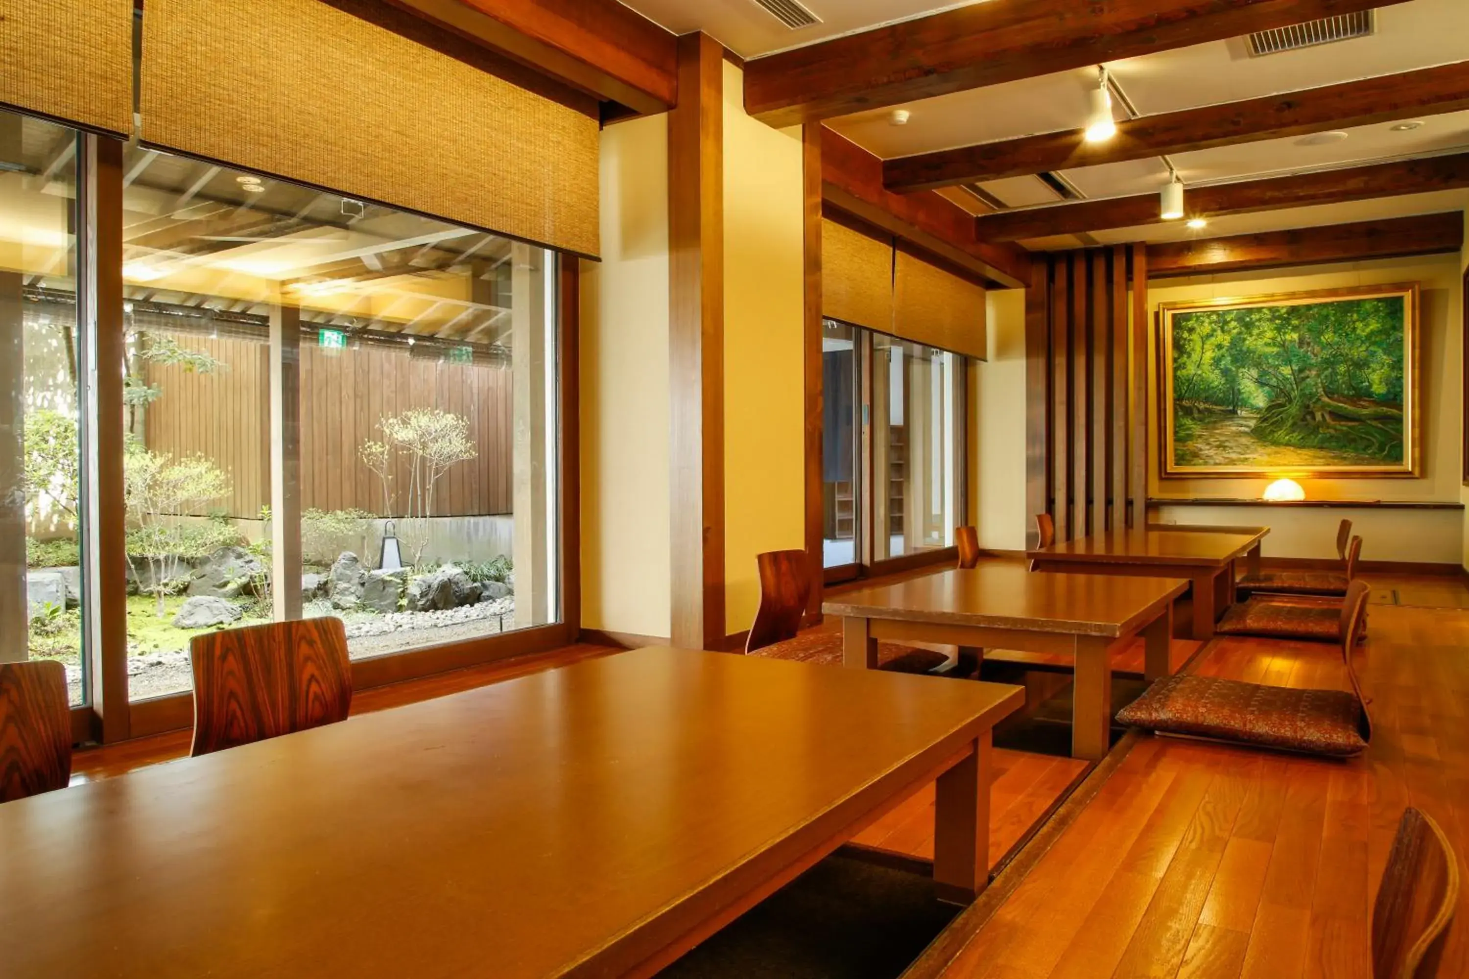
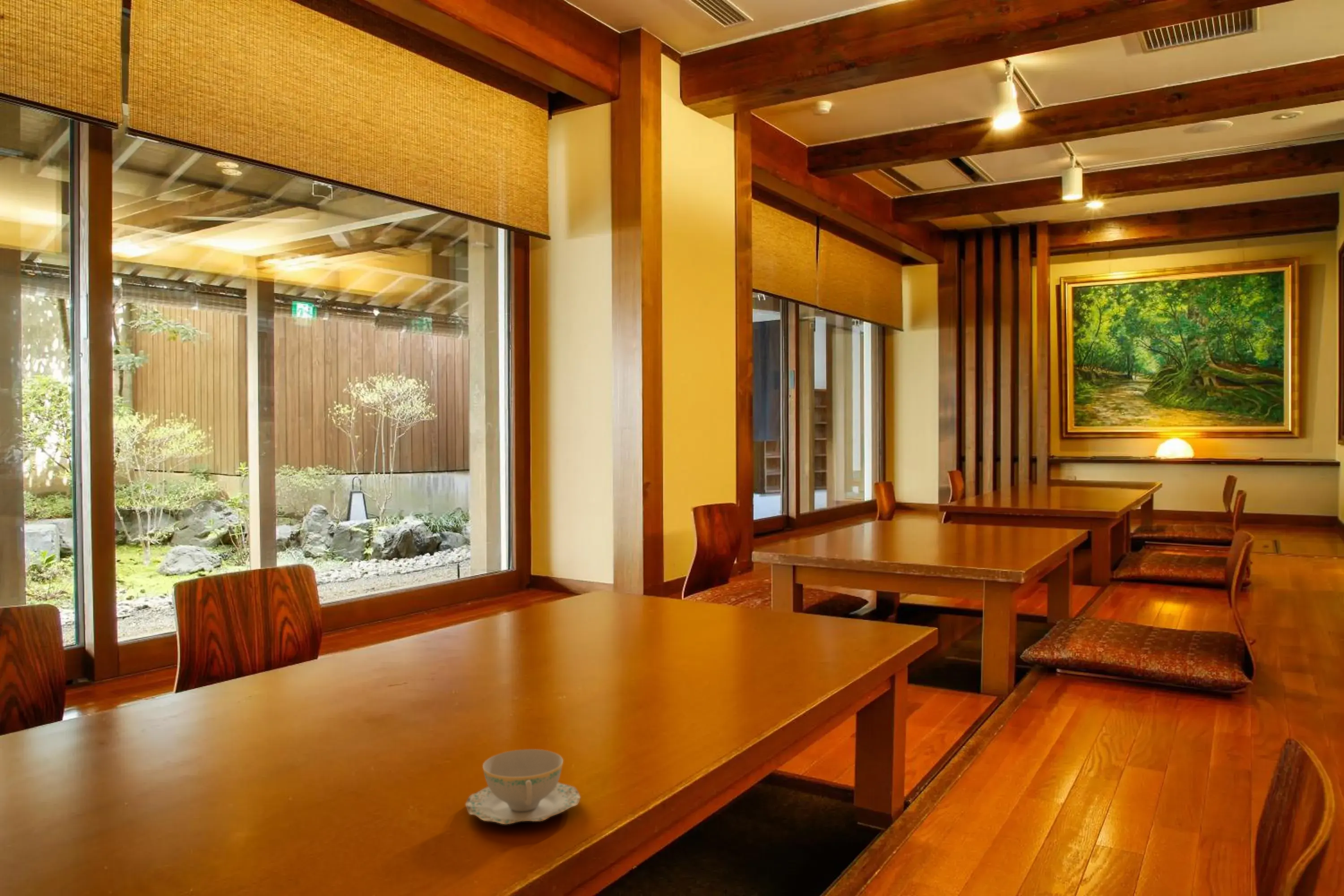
+ chinaware [465,749,581,825]
